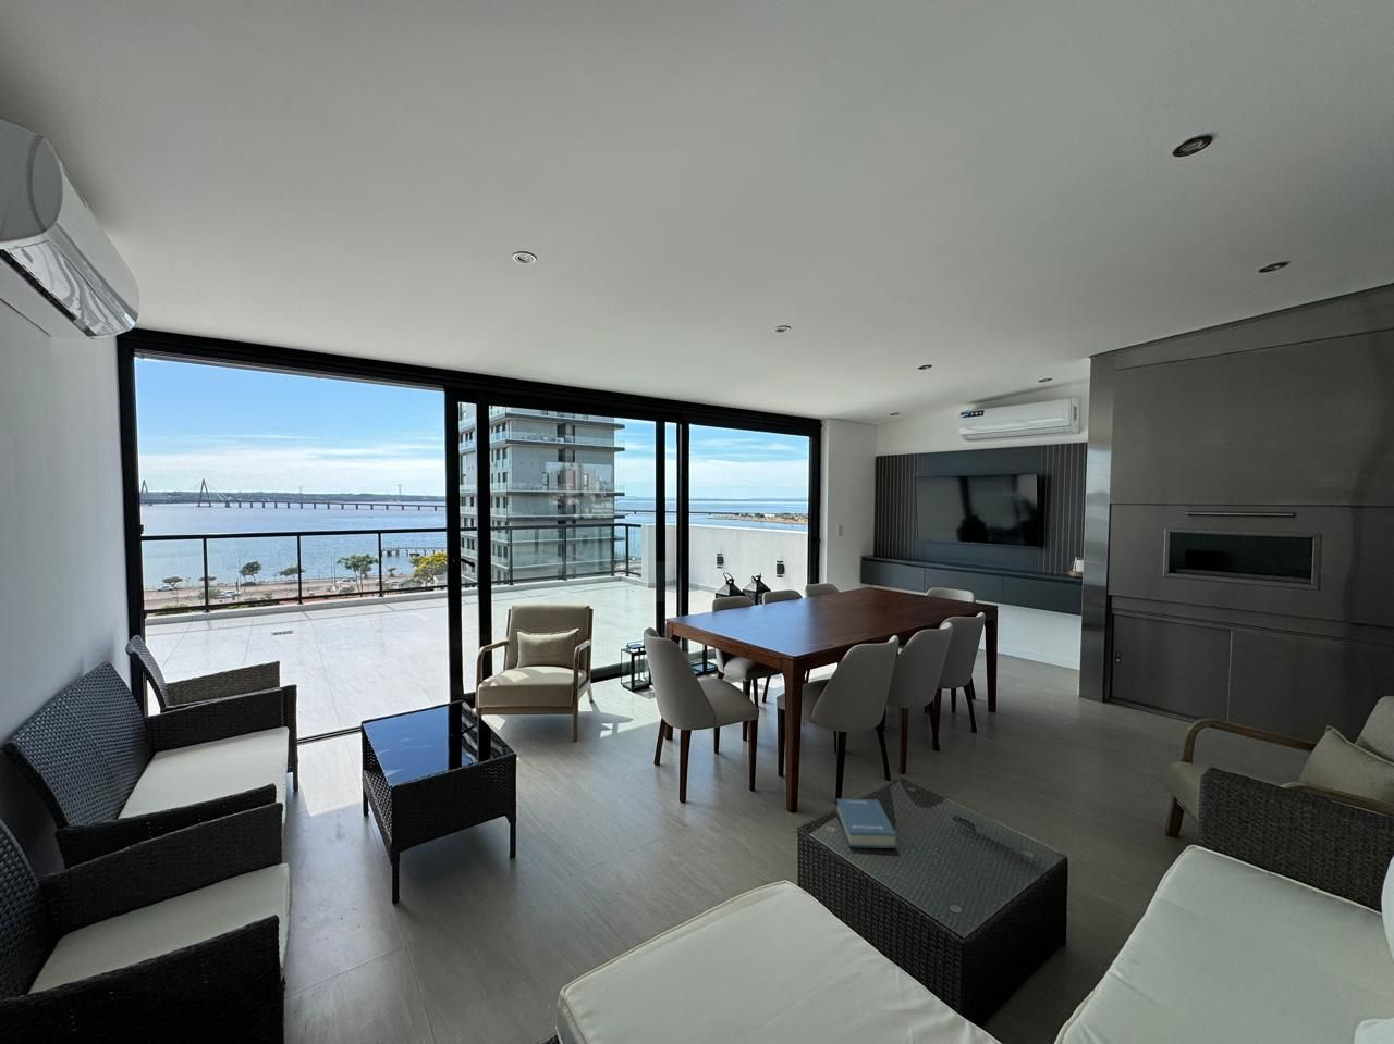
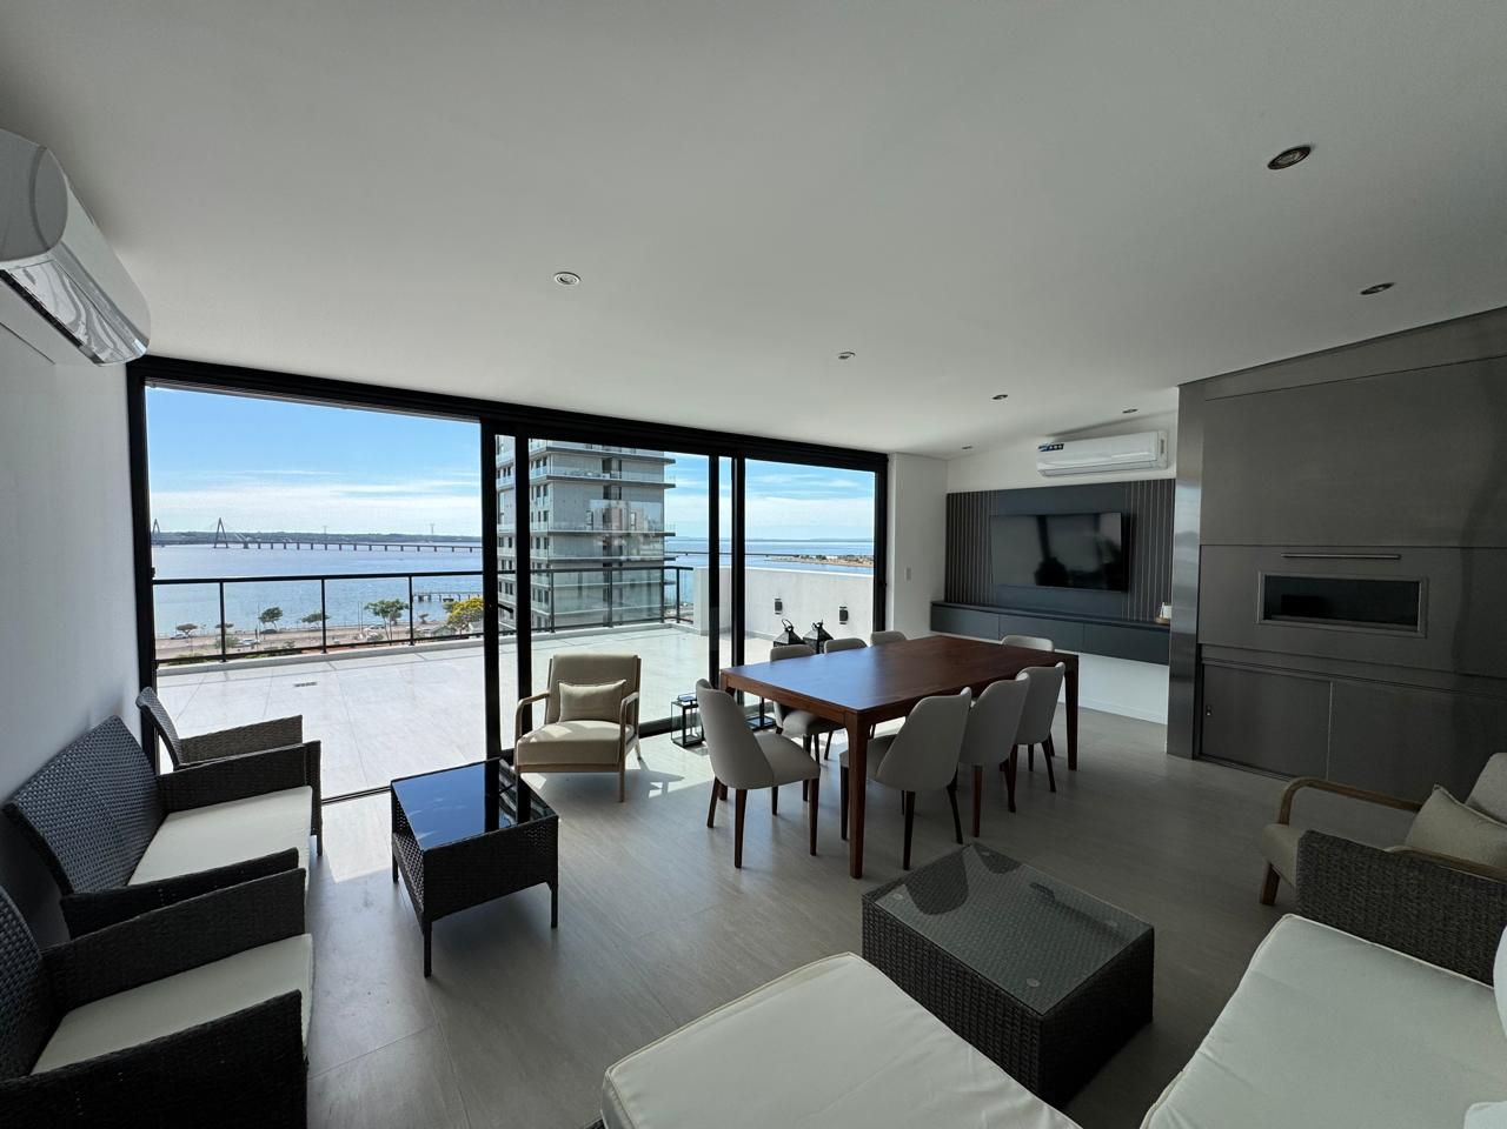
- book [835,798,899,849]
